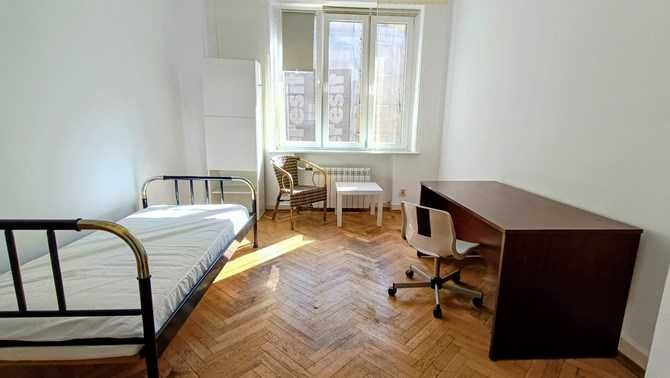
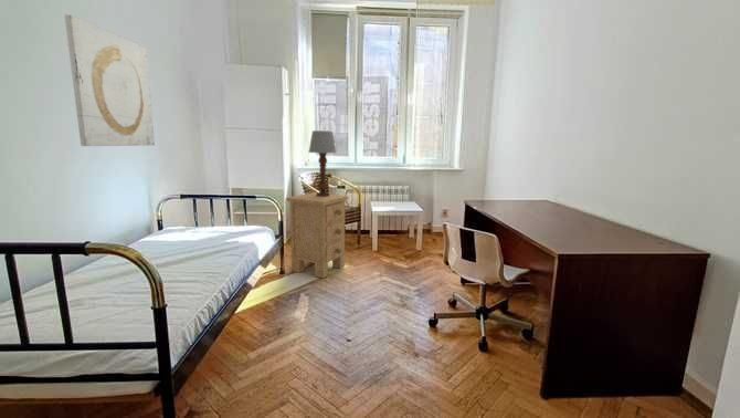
+ table lamp [307,129,338,197]
+ wall art [64,13,156,147]
+ nightstand [285,191,349,280]
